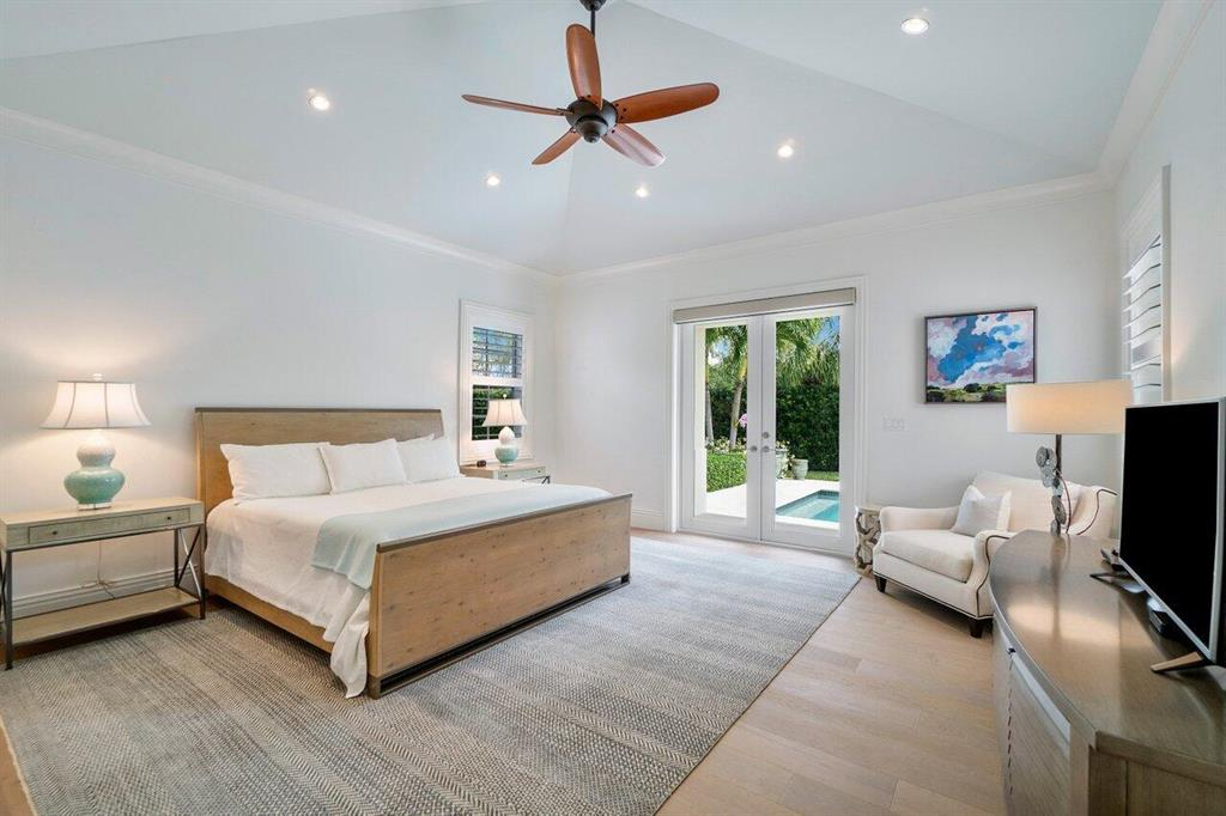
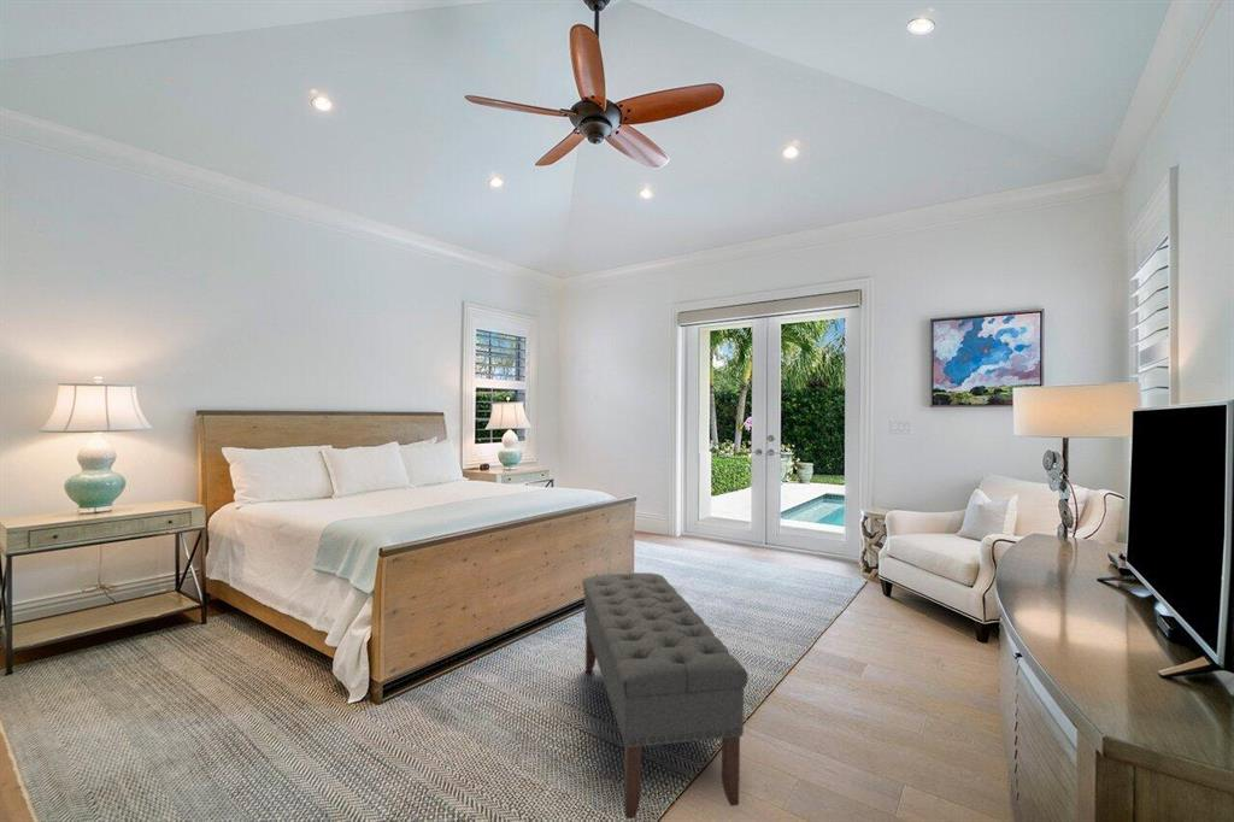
+ bench [581,571,748,820]
